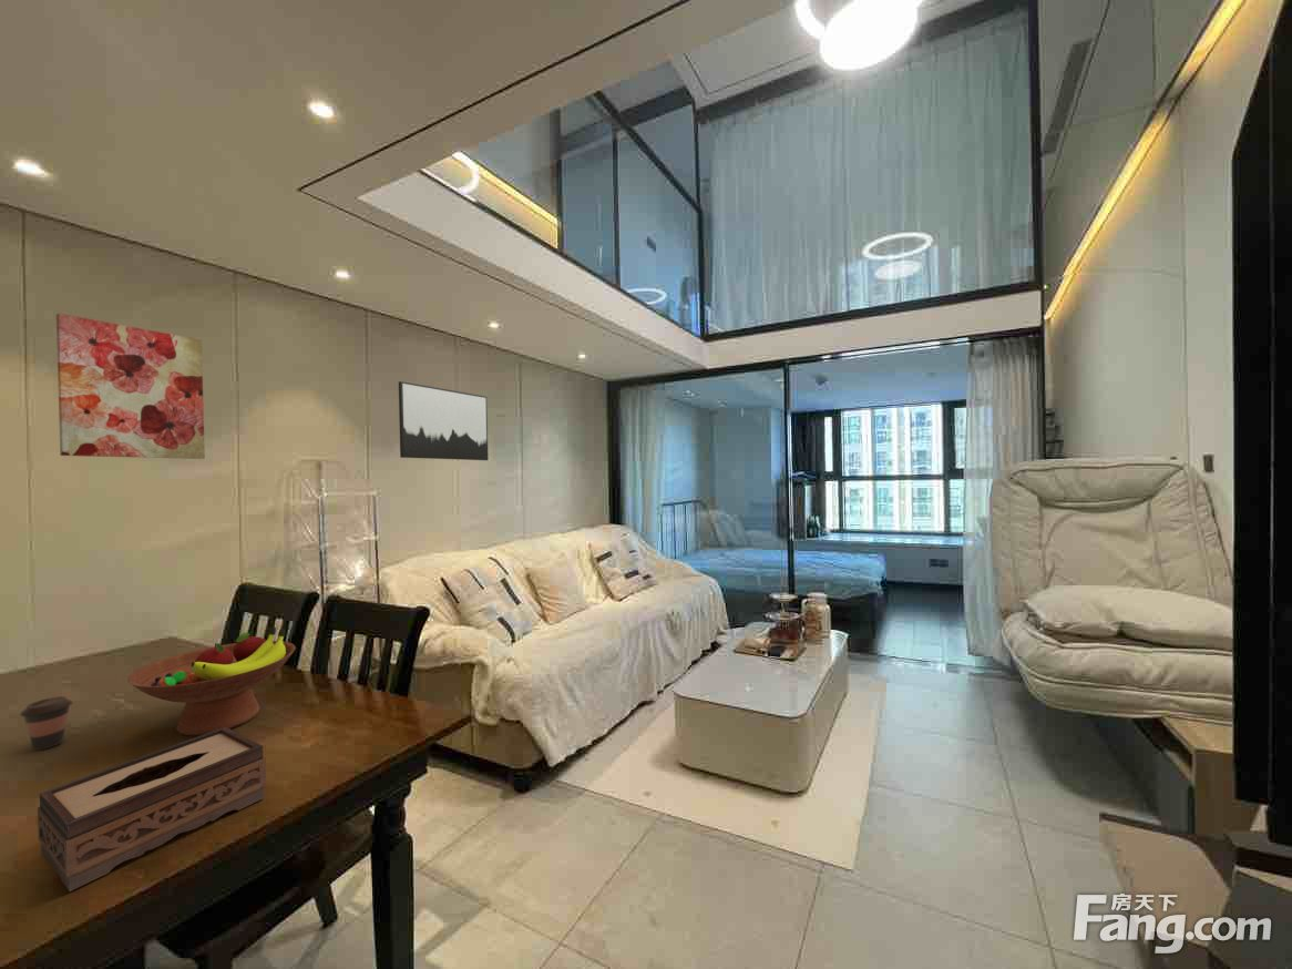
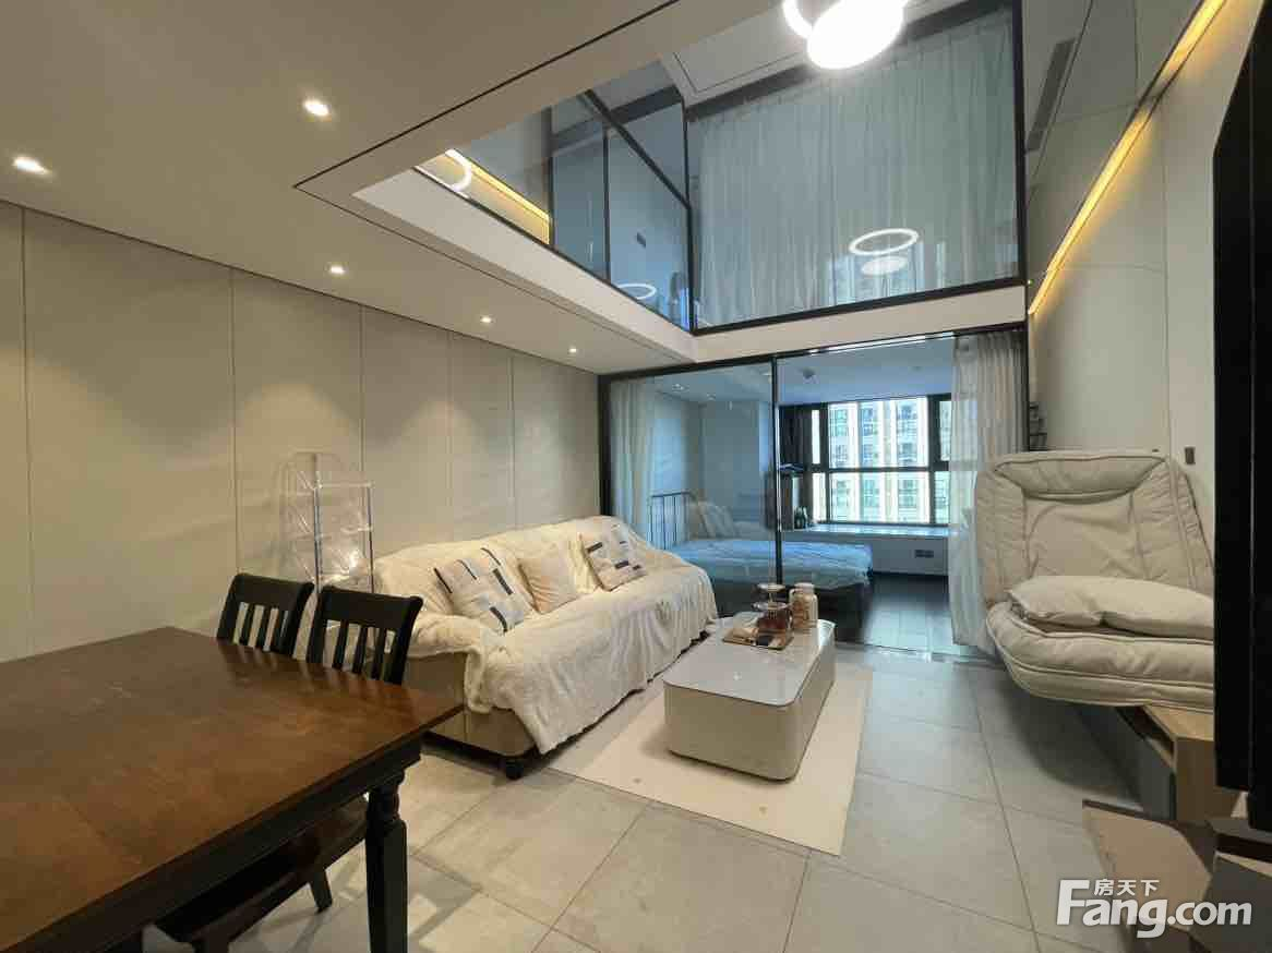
- coffee cup [19,695,73,752]
- wall art [55,313,206,460]
- wall art [398,380,490,461]
- fruit bowl [126,625,297,736]
- tissue box [37,727,267,892]
